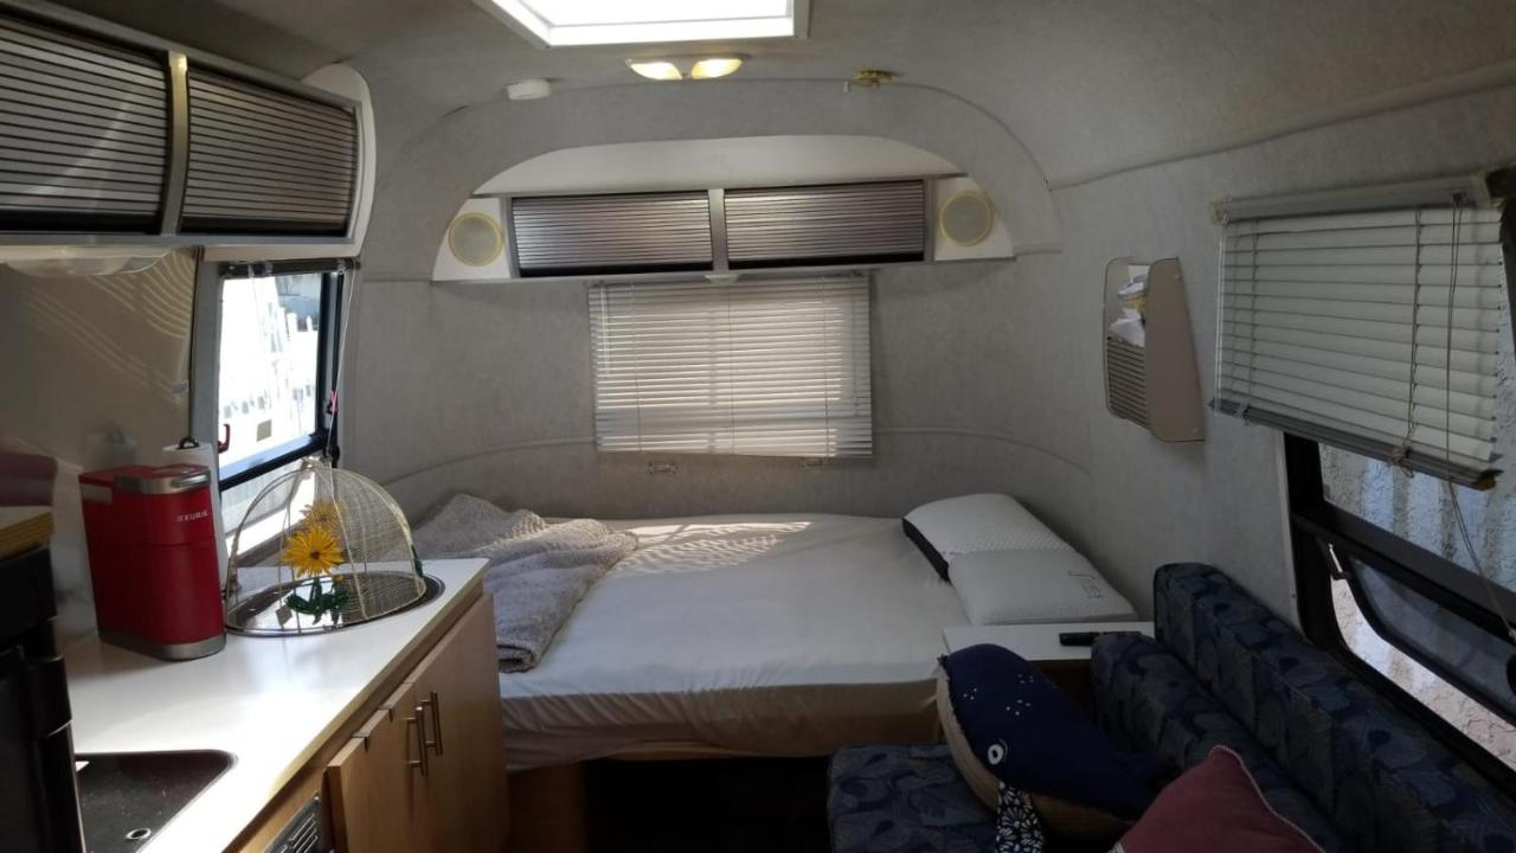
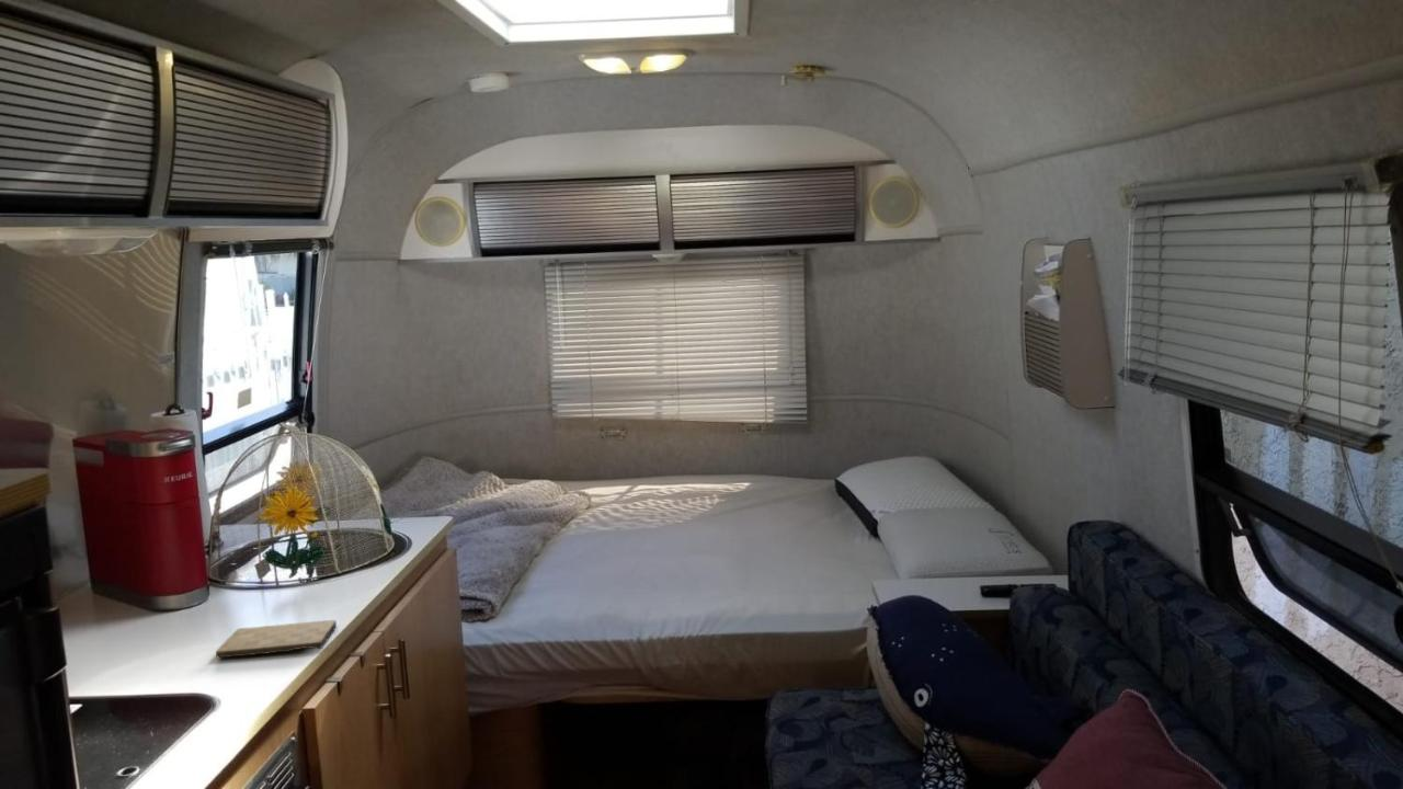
+ cutting board [215,619,338,659]
